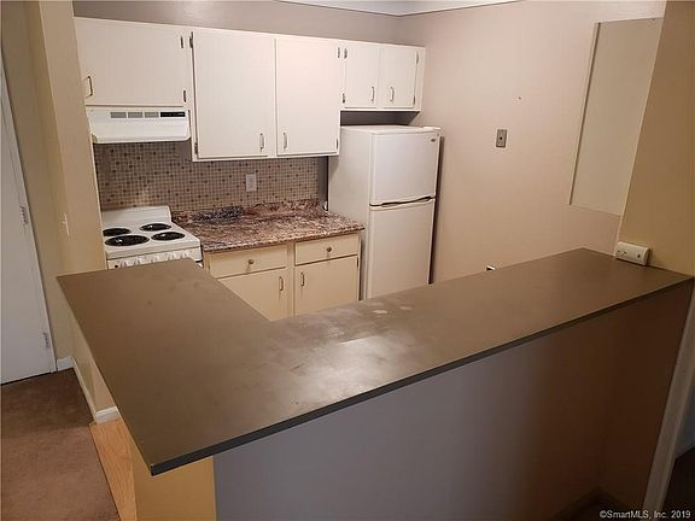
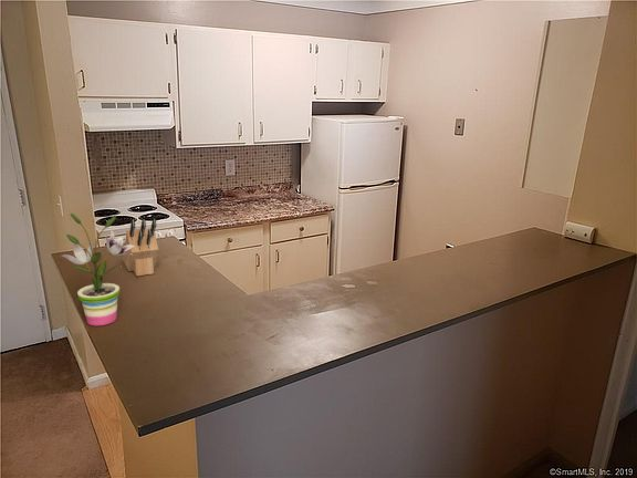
+ potted plant [60,212,135,326]
+ knife block [122,218,159,277]
